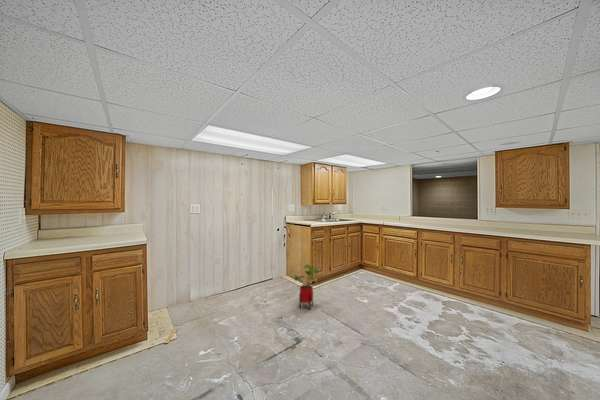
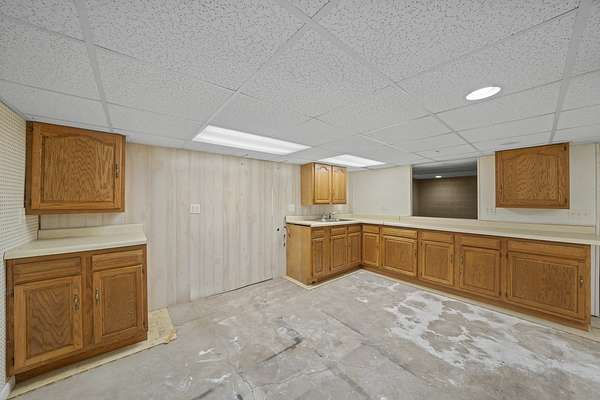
- house plant [291,264,321,311]
